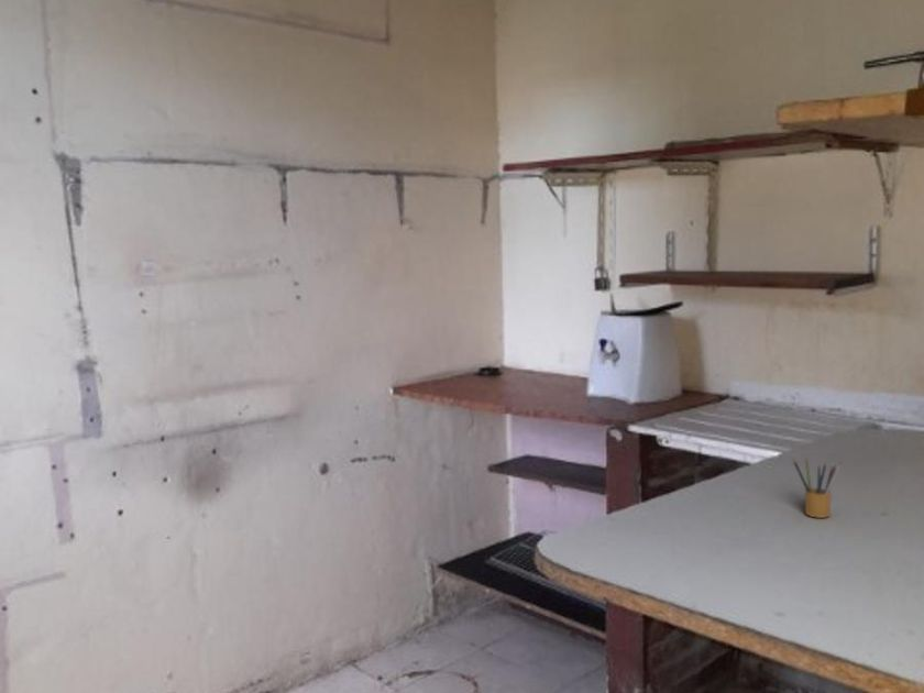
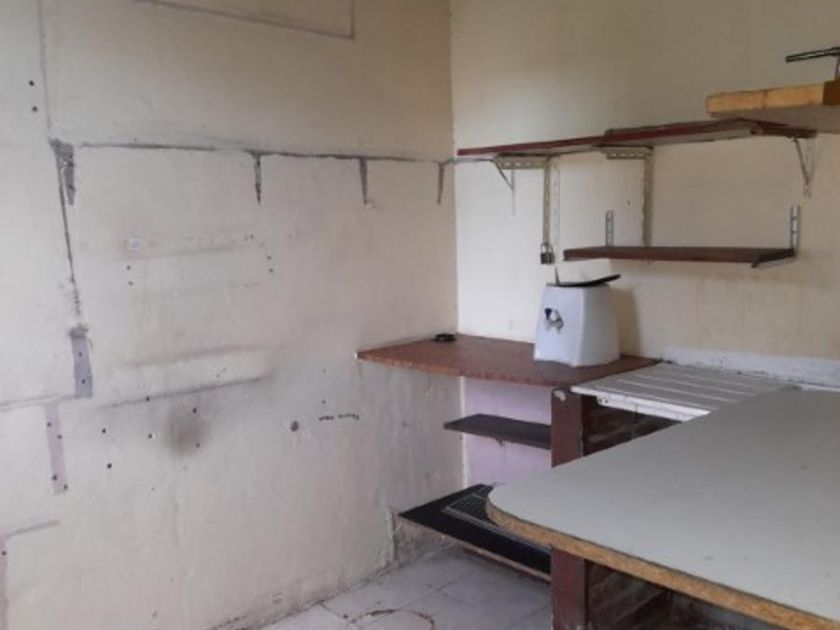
- pencil box [792,457,843,519]
